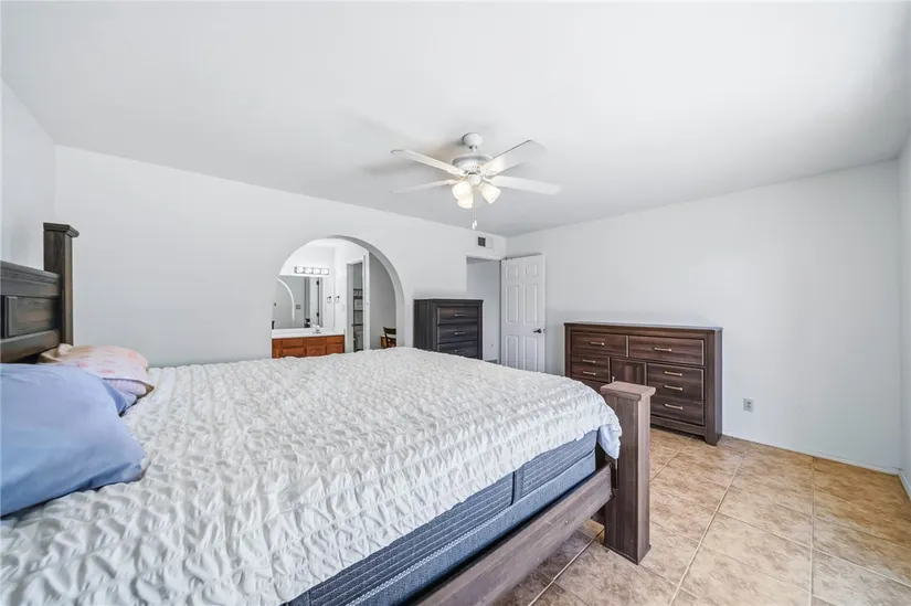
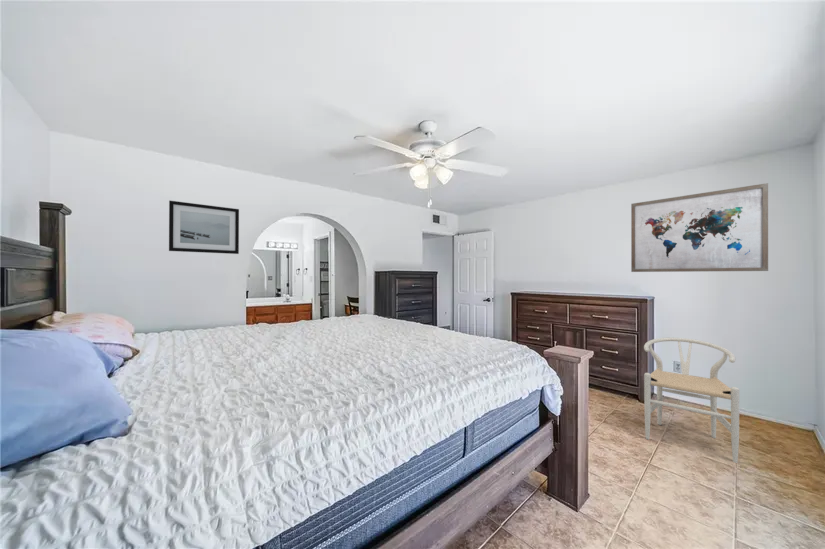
+ wall art [630,182,769,273]
+ wall art [168,199,240,255]
+ chair [643,337,740,464]
